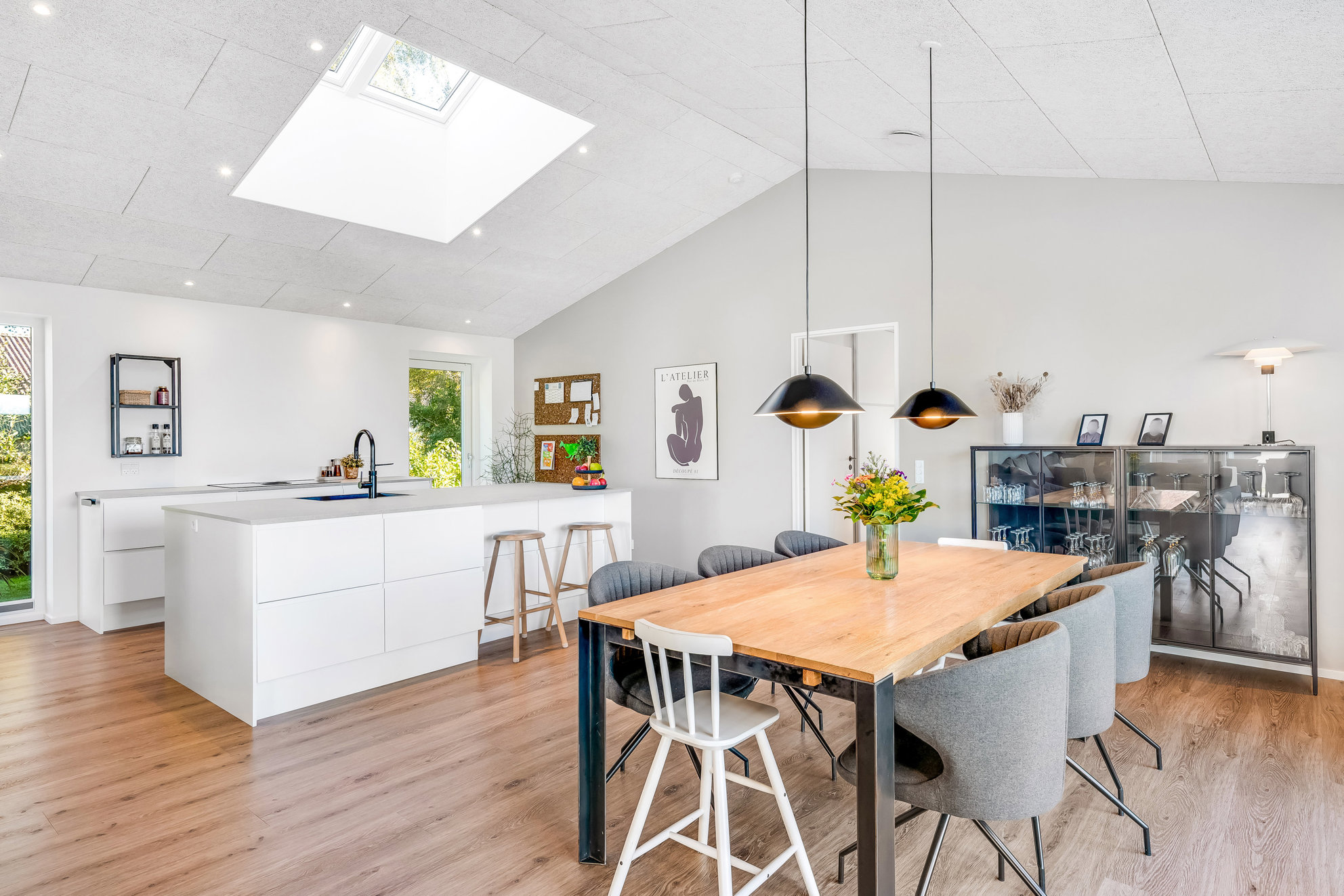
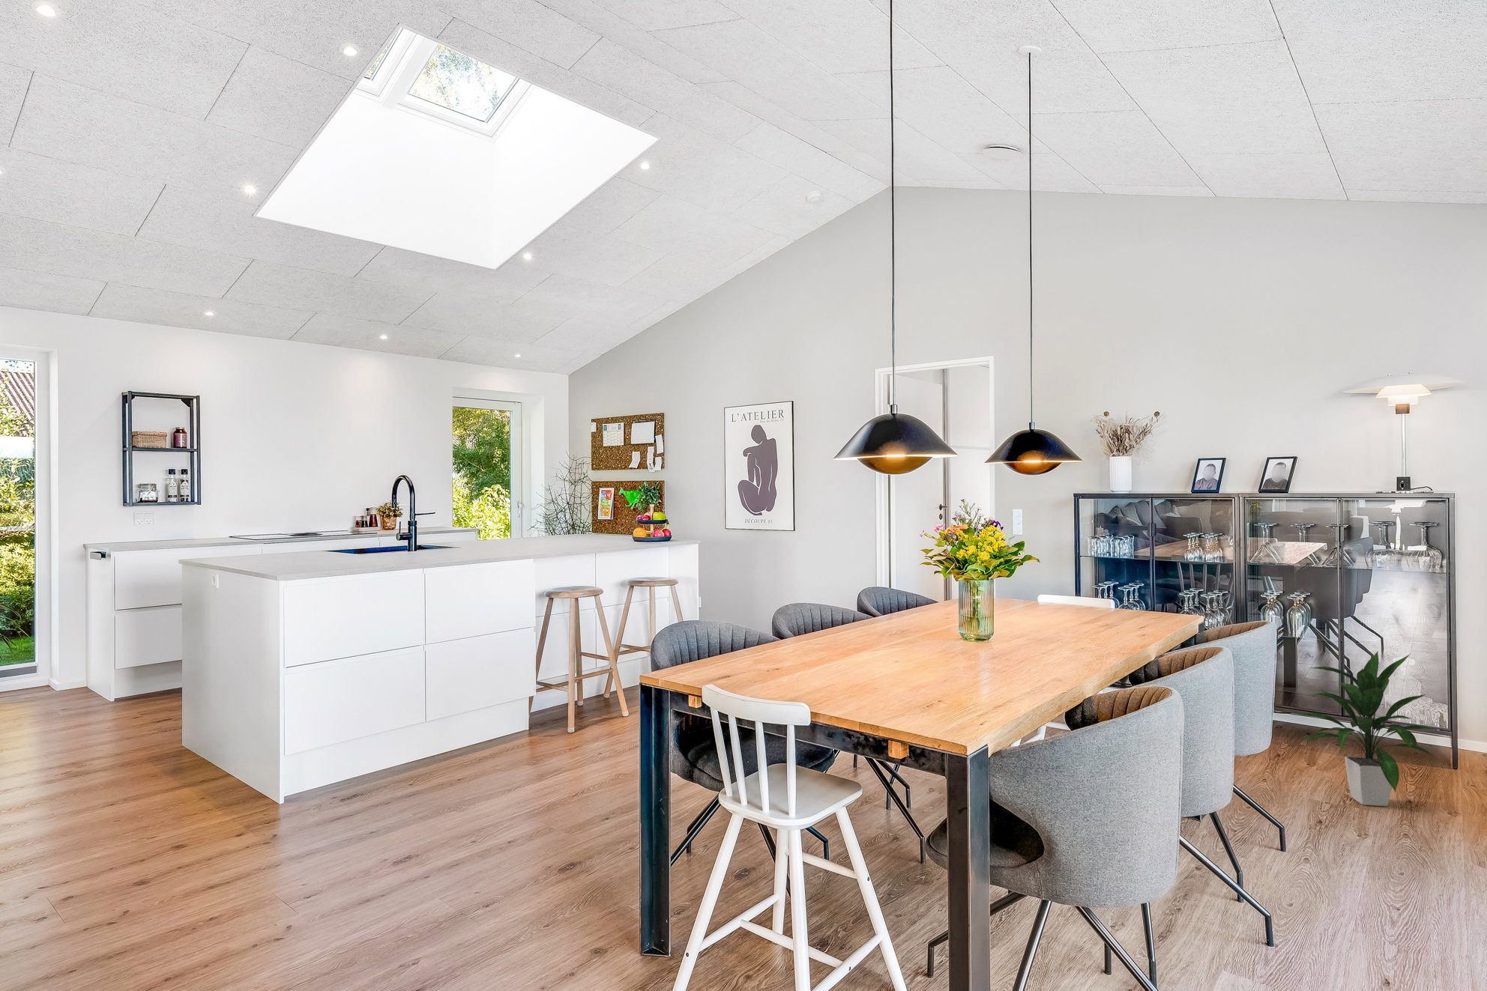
+ indoor plant [1291,650,1439,806]
